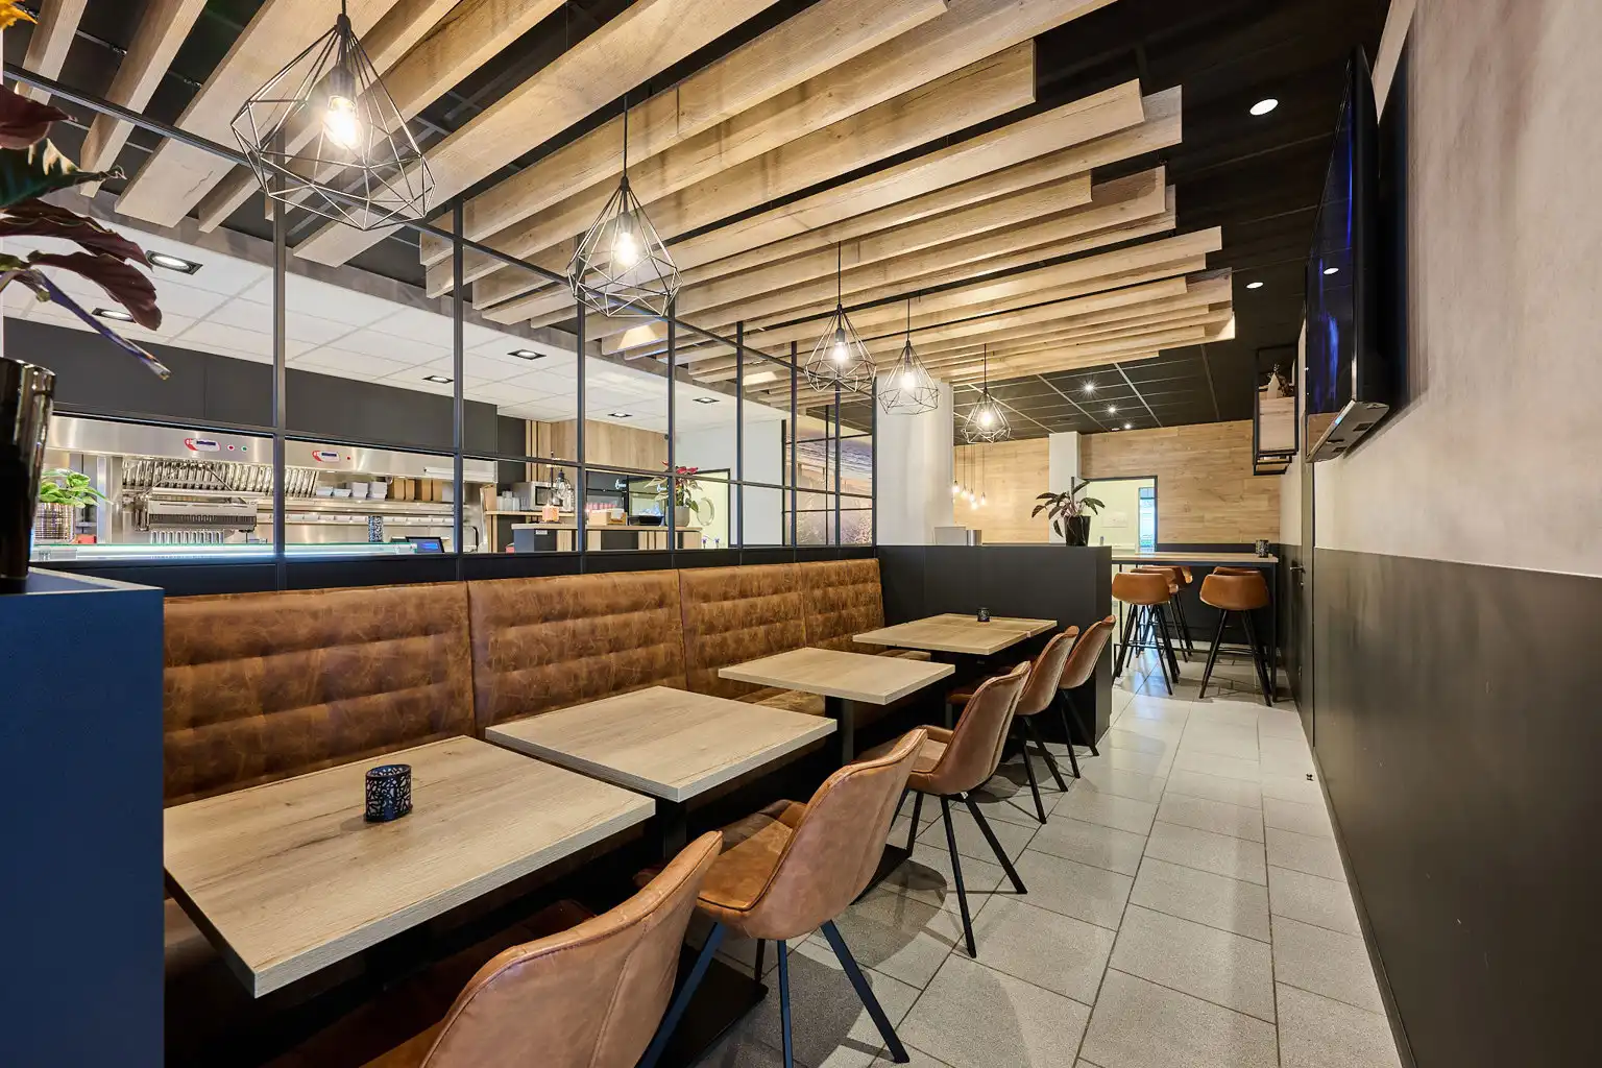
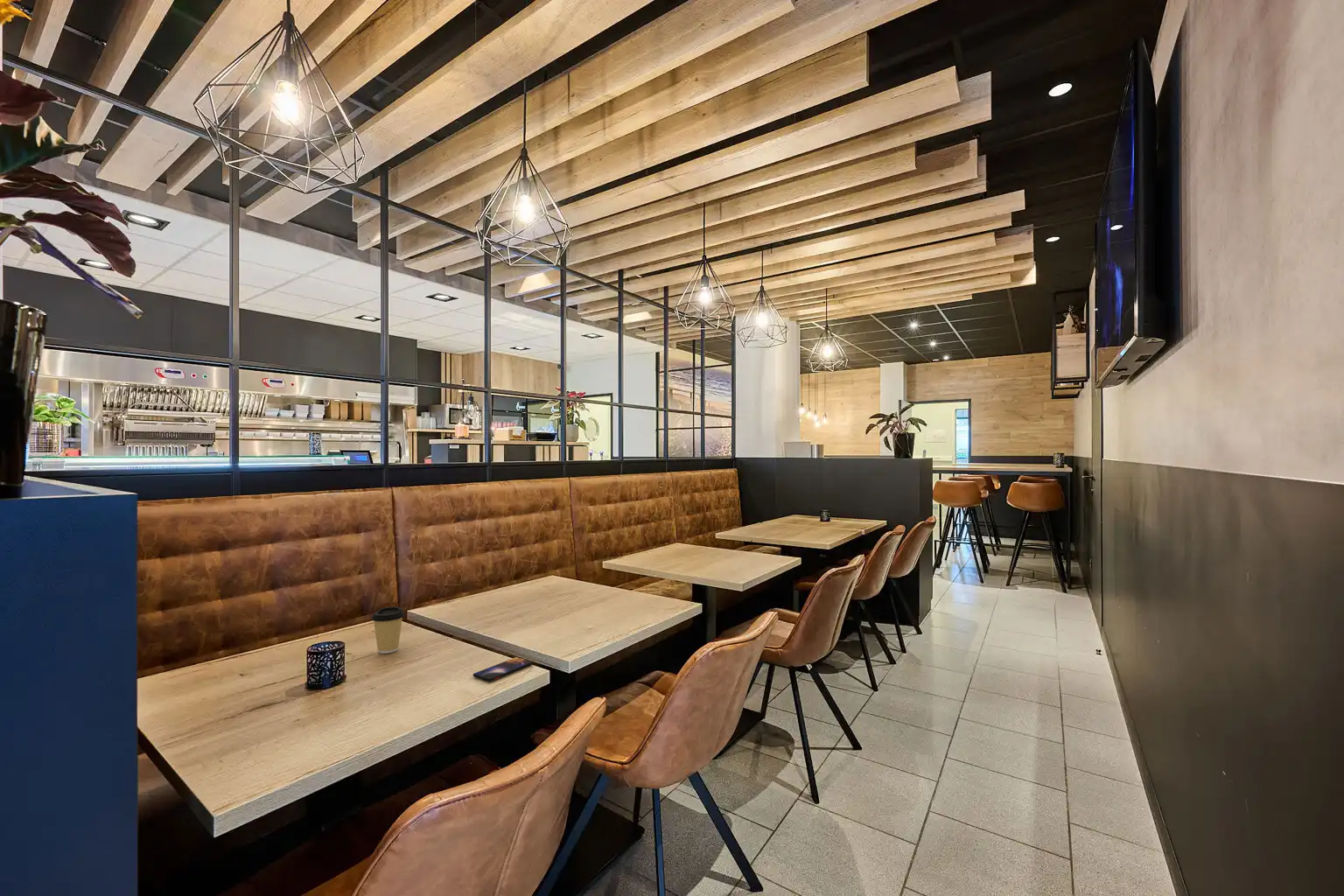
+ smartphone [472,656,534,683]
+ coffee cup [370,606,406,655]
